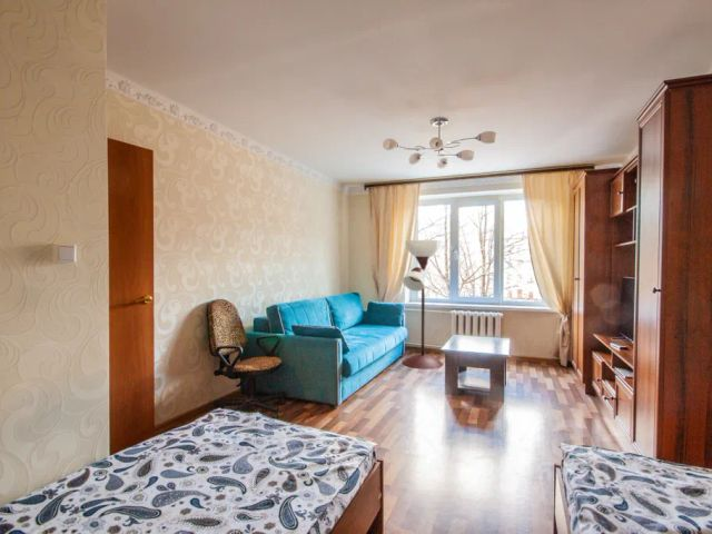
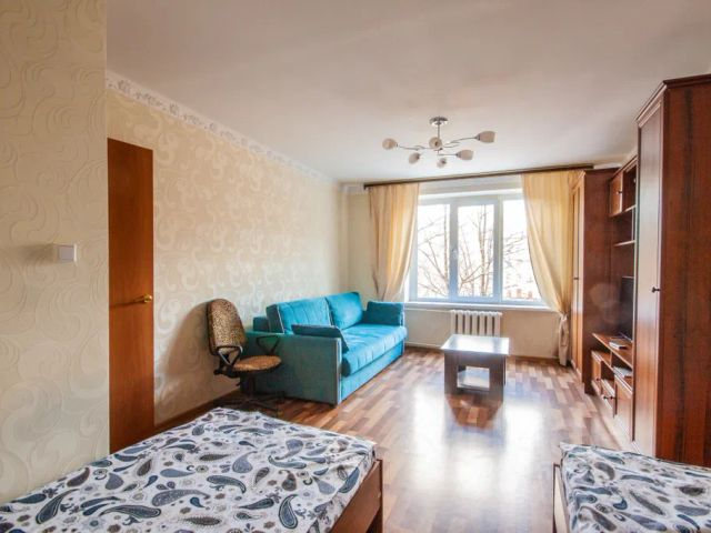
- floor lamp [402,239,445,370]
